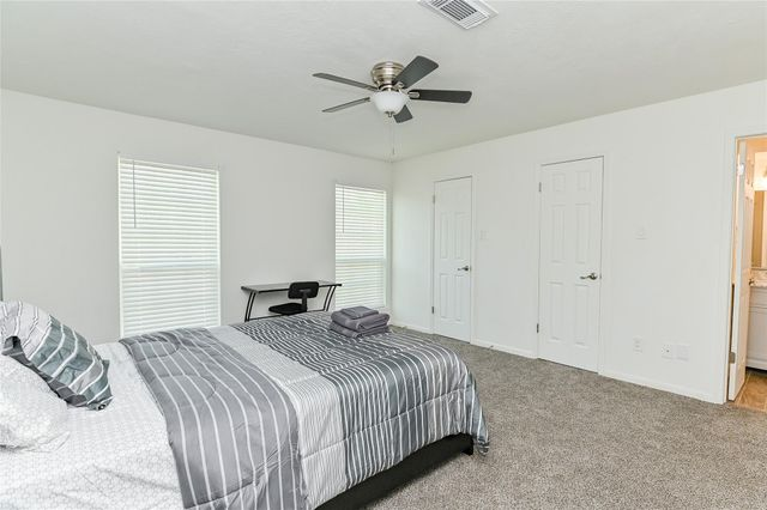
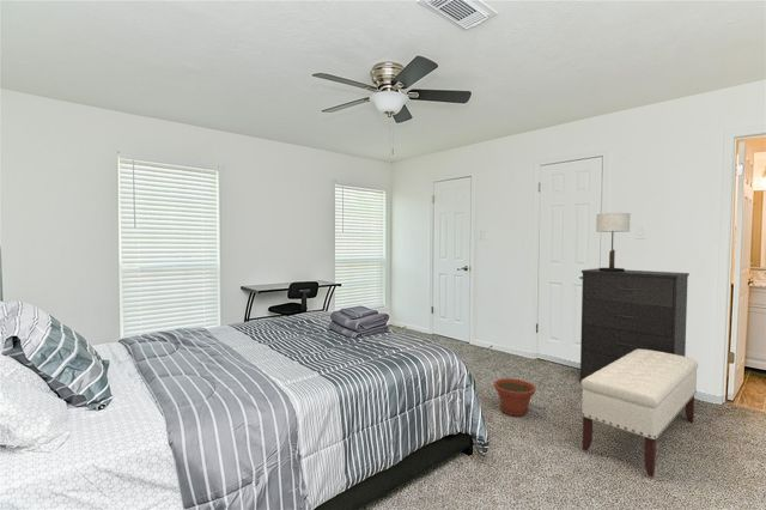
+ table lamp [595,212,632,272]
+ dresser [579,267,691,383]
+ bench [580,350,699,478]
+ plant pot [493,377,537,418]
